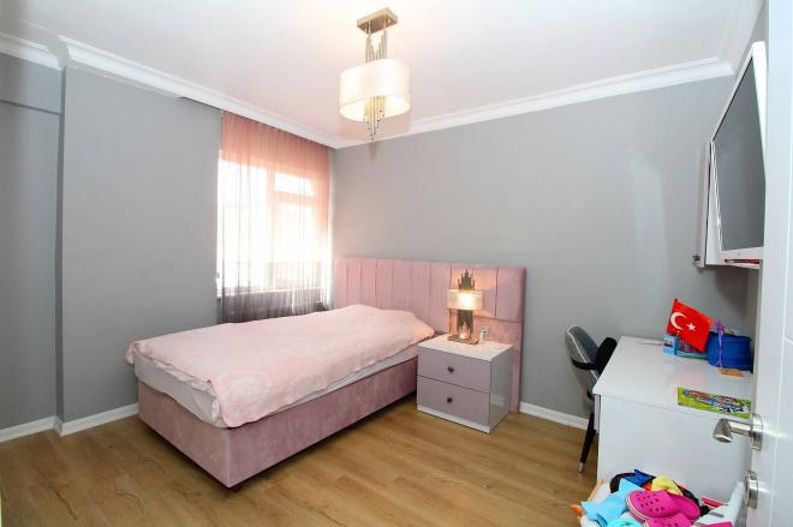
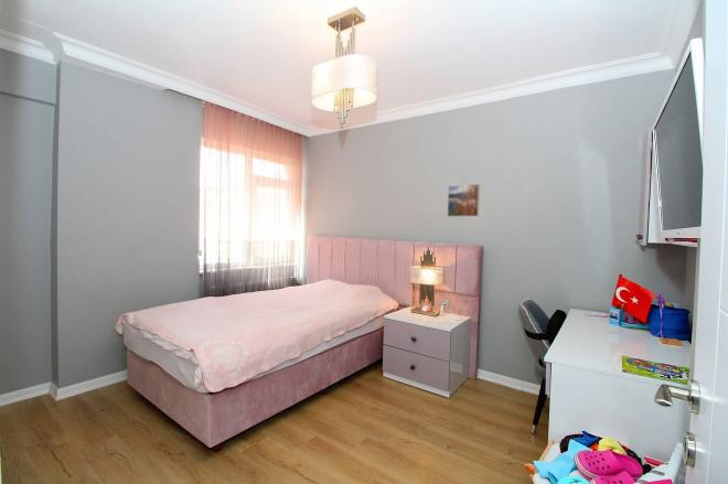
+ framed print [447,183,481,217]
